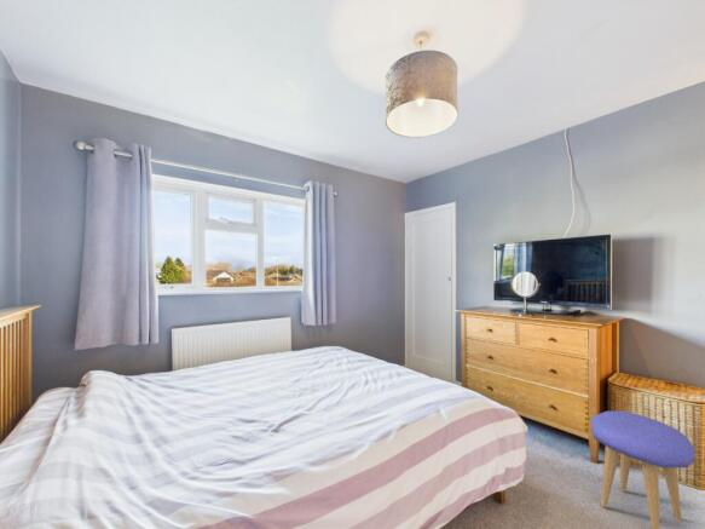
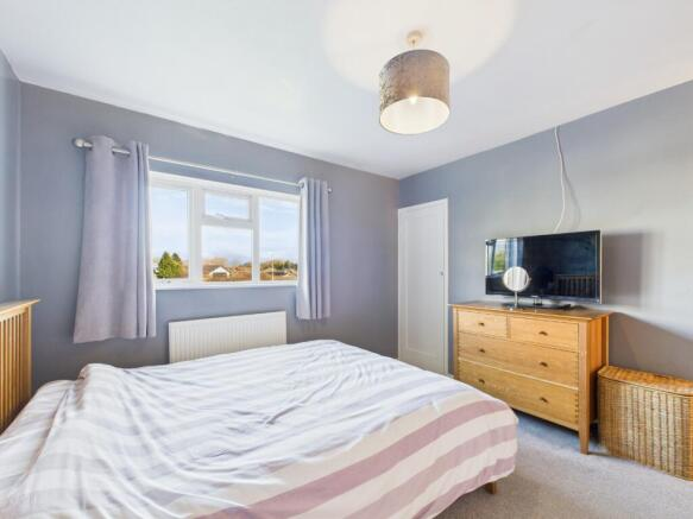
- stool [590,410,695,529]
